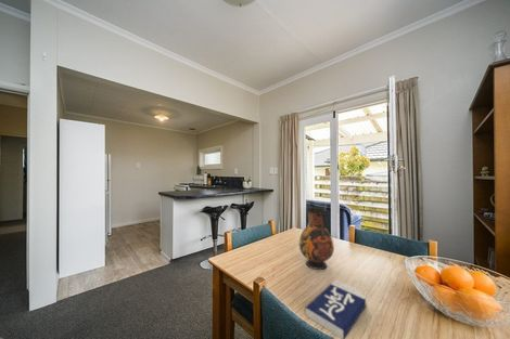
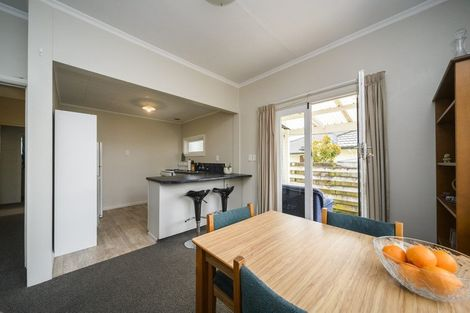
- book [304,279,367,339]
- vase [298,206,335,271]
